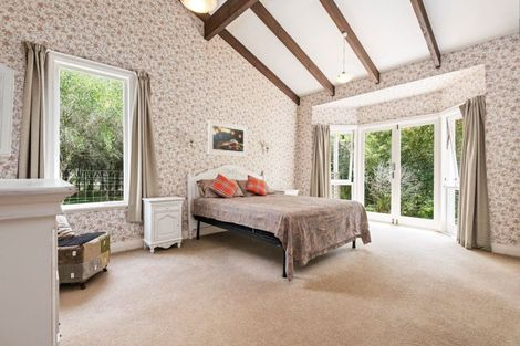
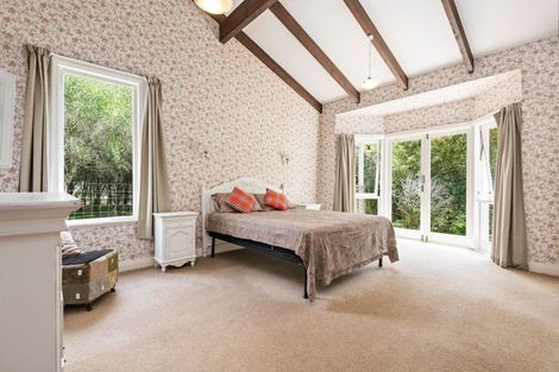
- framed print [207,118,249,158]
